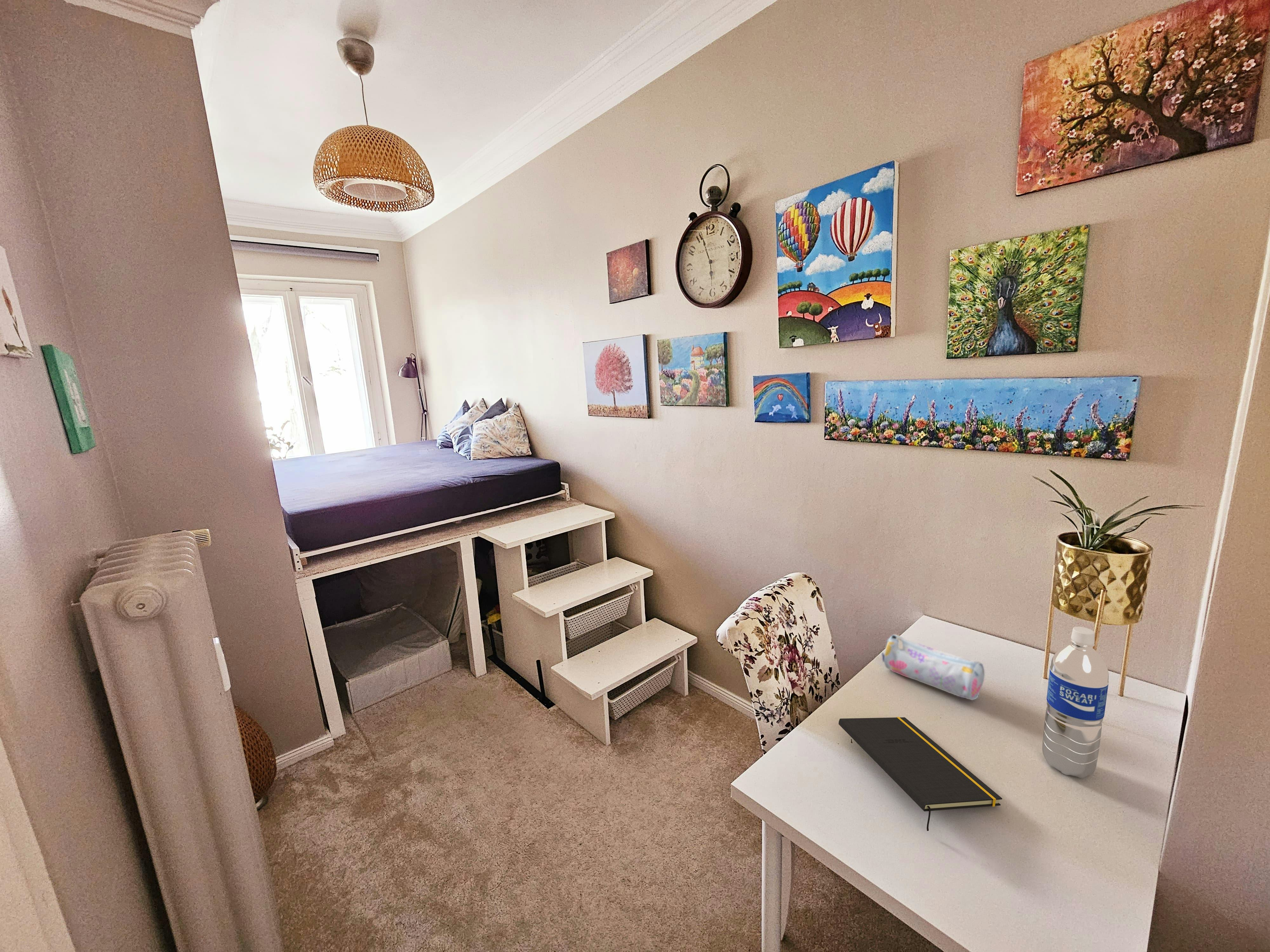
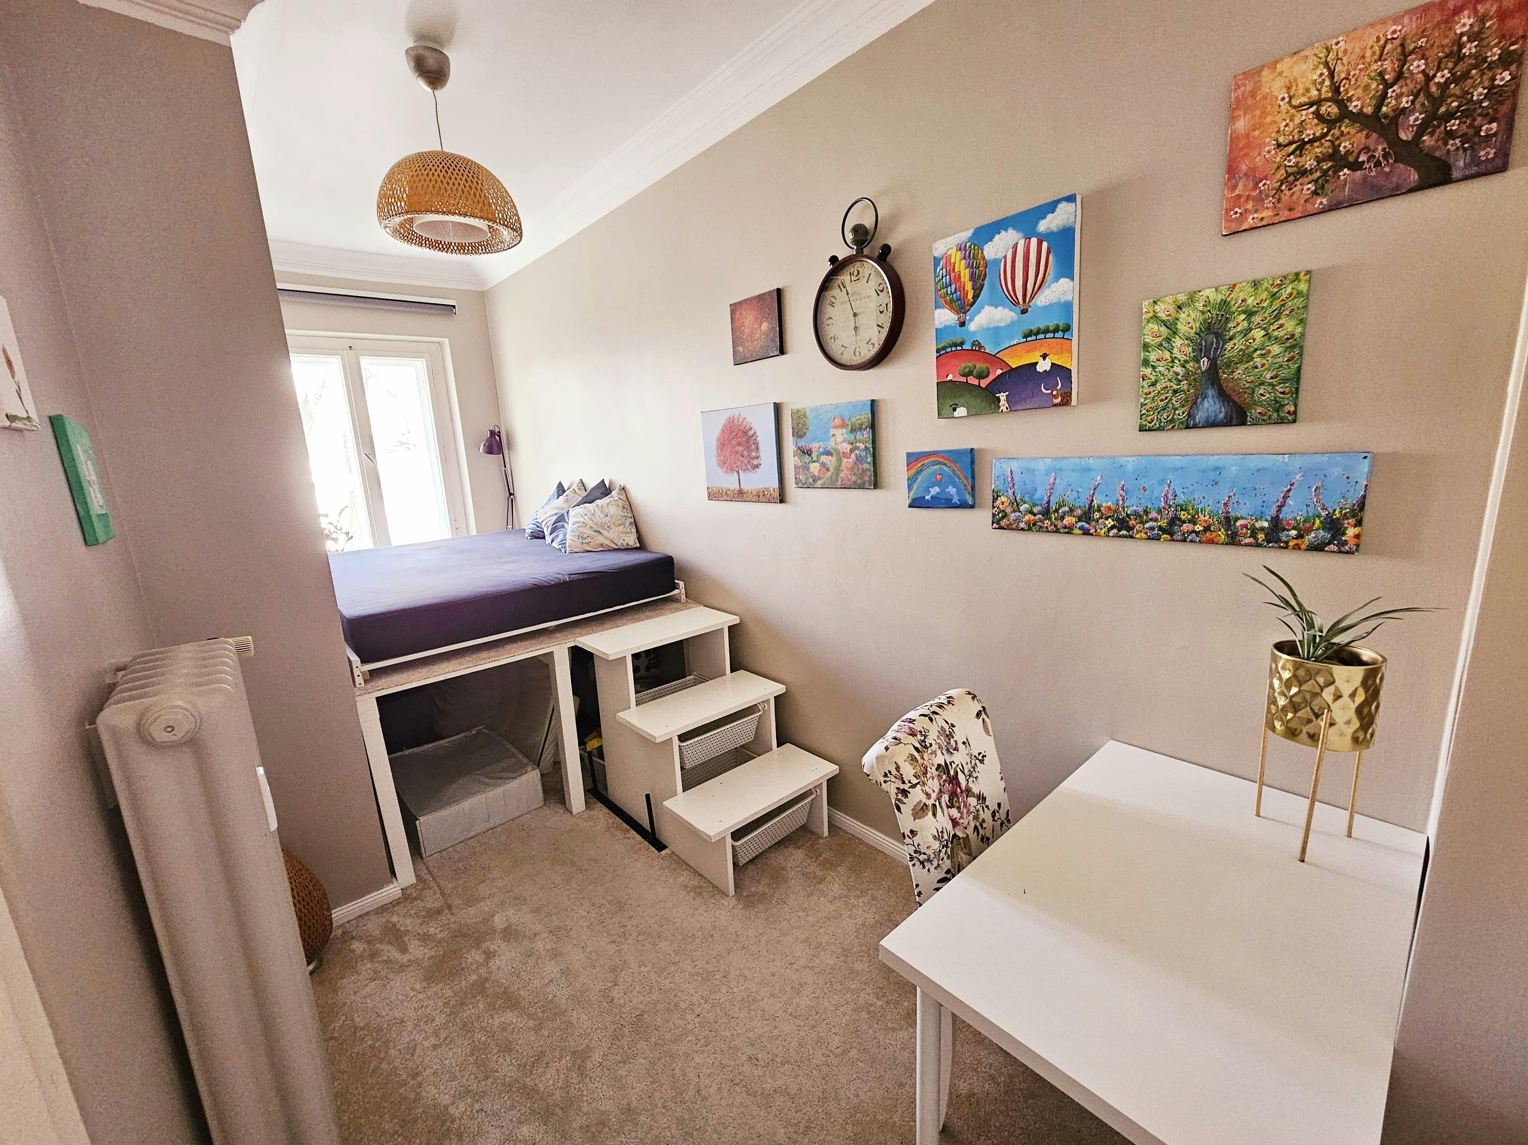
- water bottle [1042,626,1109,778]
- notepad [838,717,1003,831]
- pencil case [882,634,985,700]
